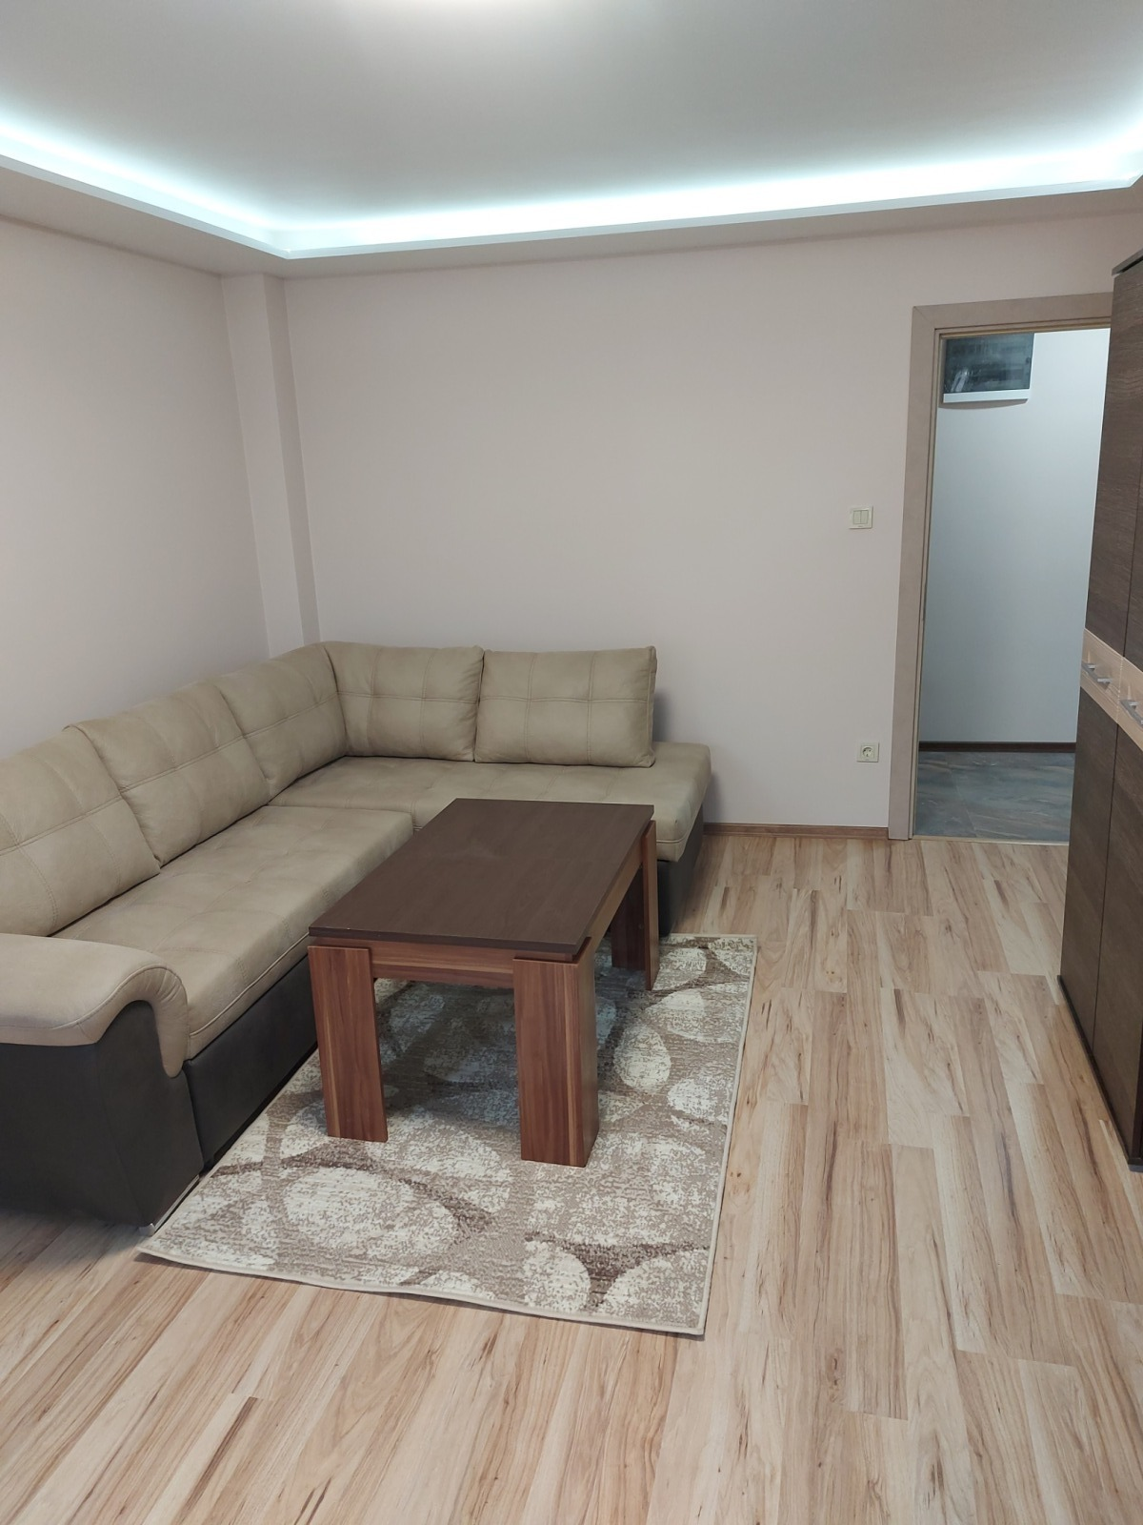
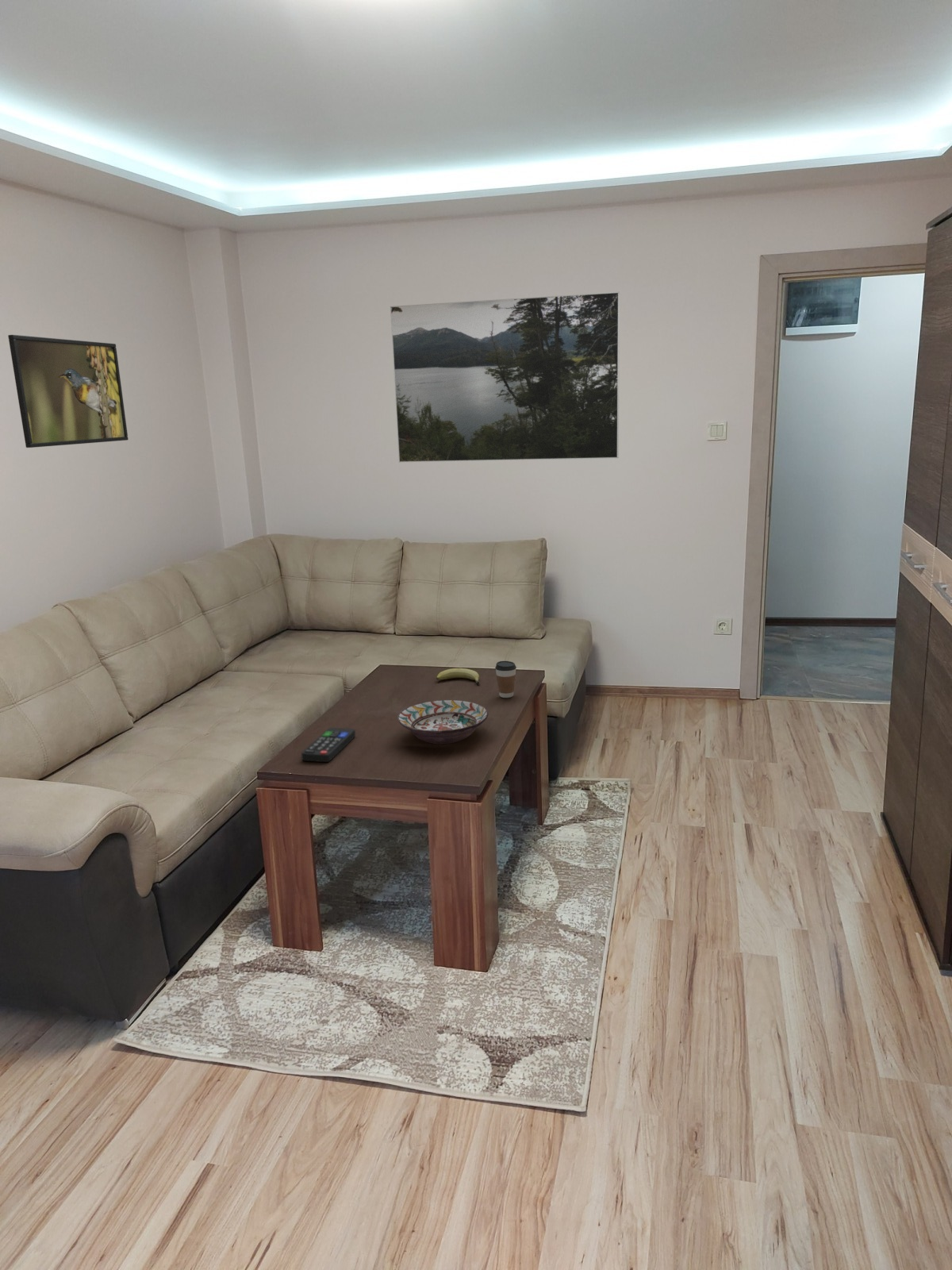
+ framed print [390,291,620,464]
+ fruit [436,668,480,686]
+ remote control [301,727,356,763]
+ decorative bowl [397,699,489,745]
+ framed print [7,334,129,448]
+ coffee cup [495,660,517,698]
